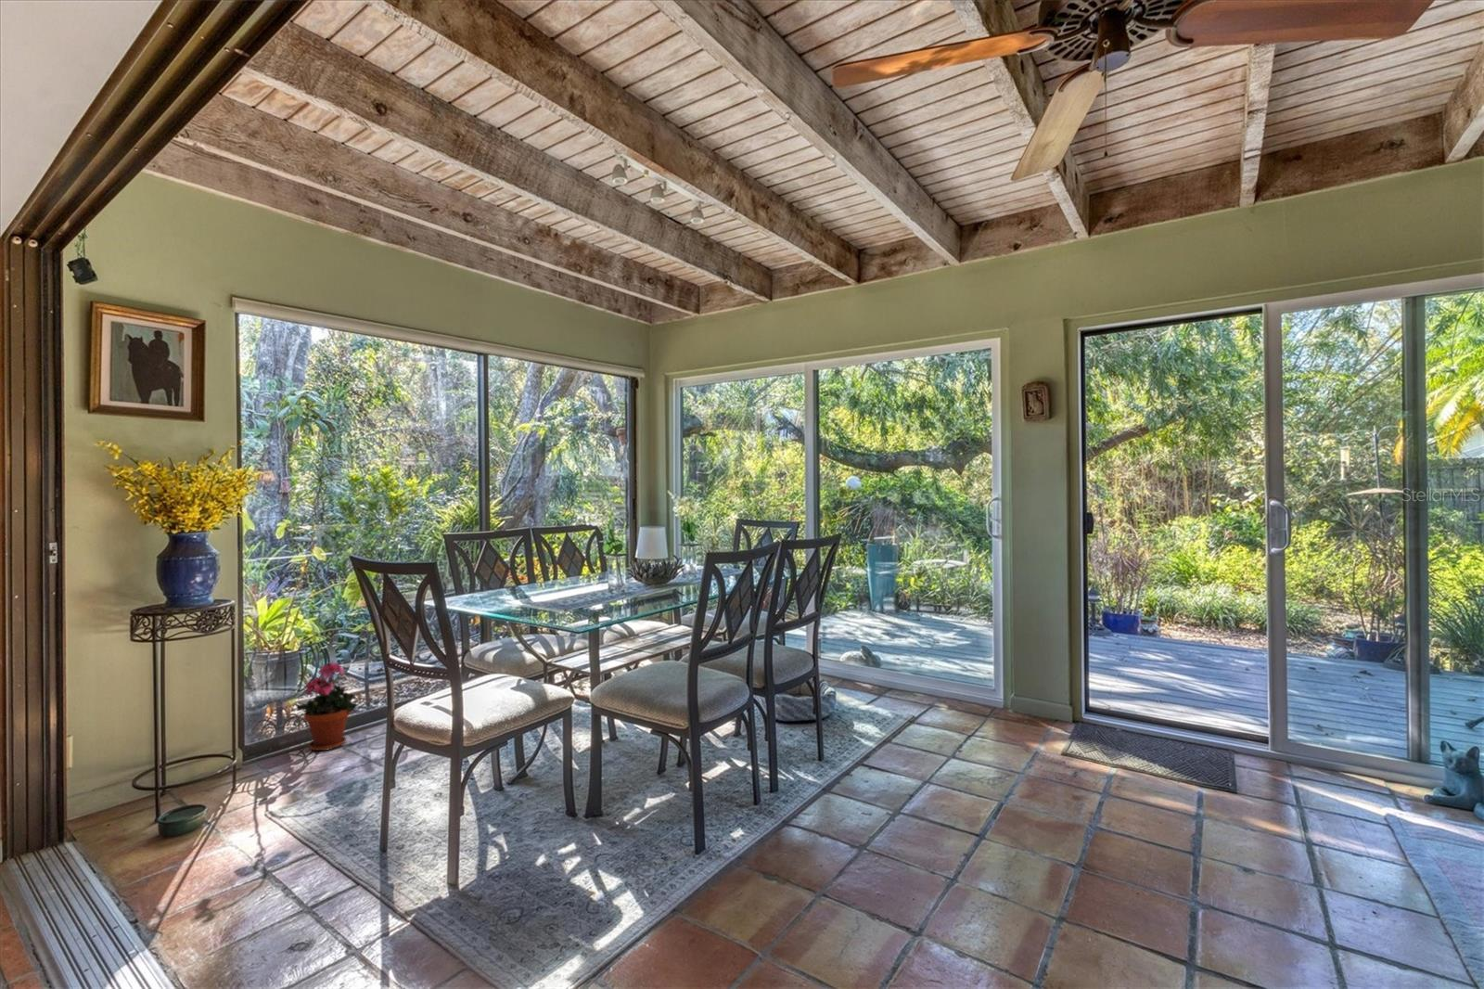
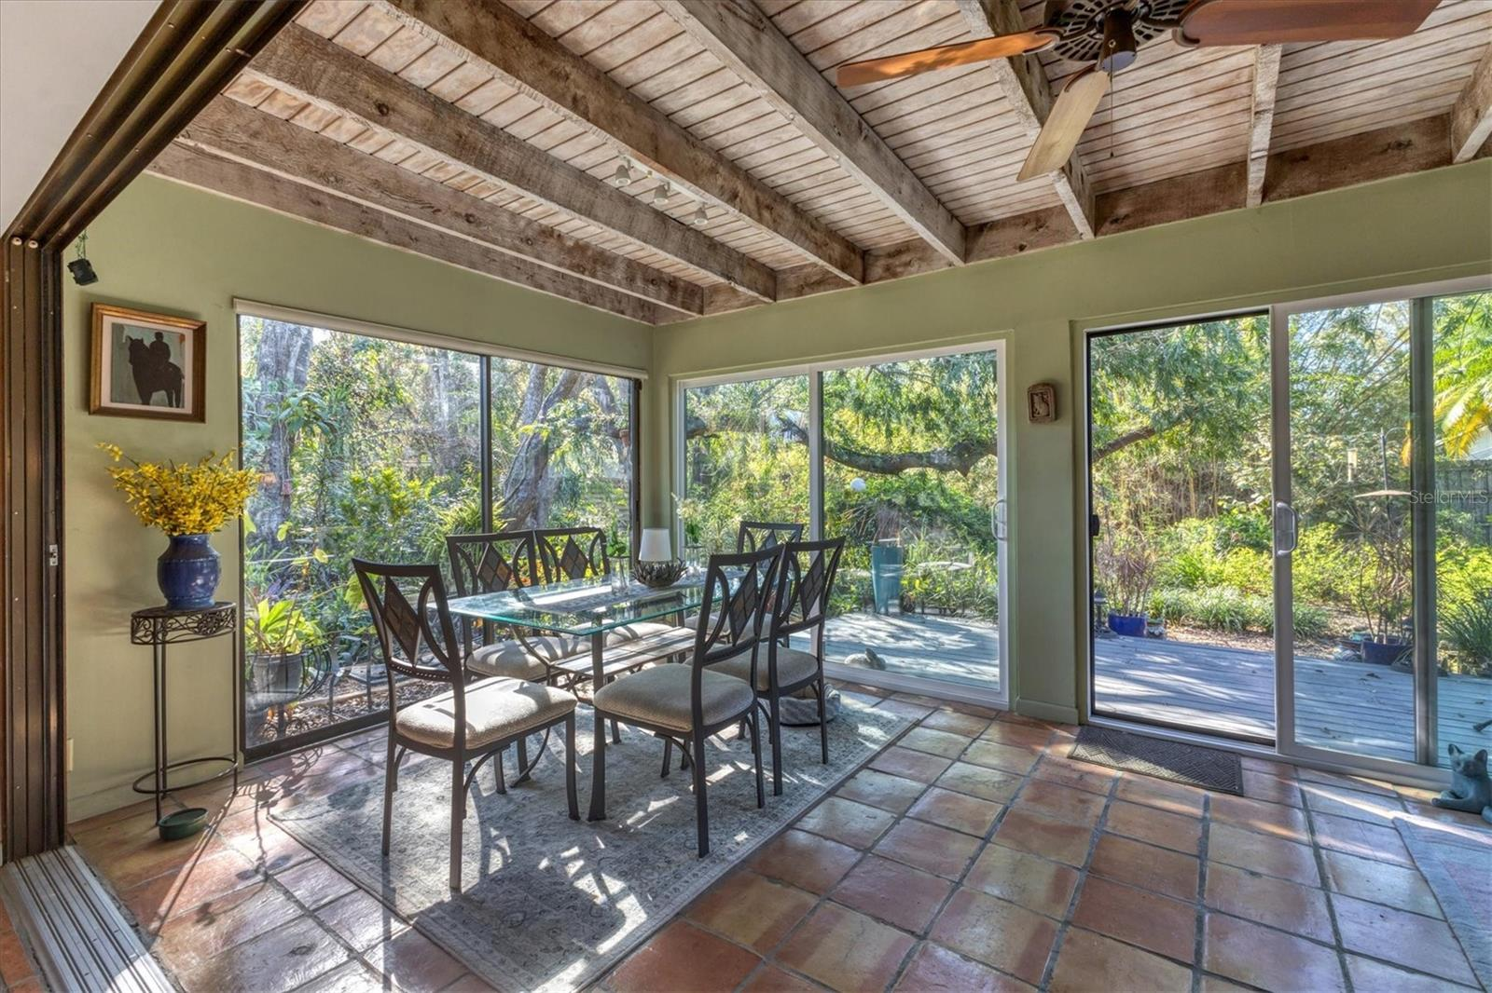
- potted plant [295,660,357,752]
